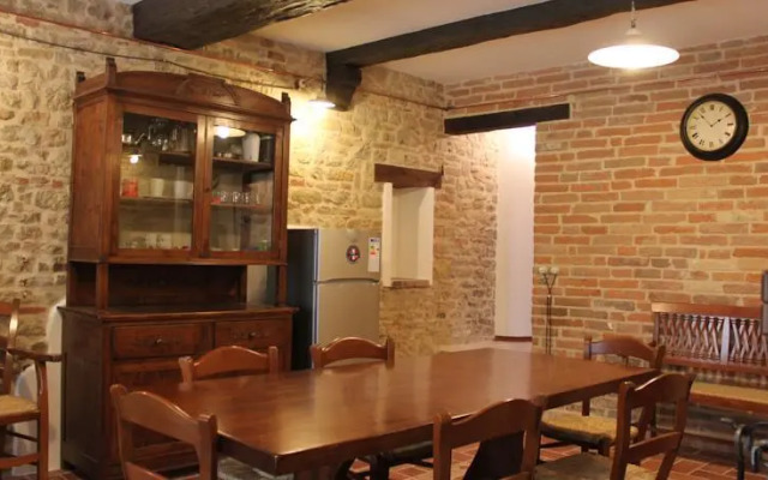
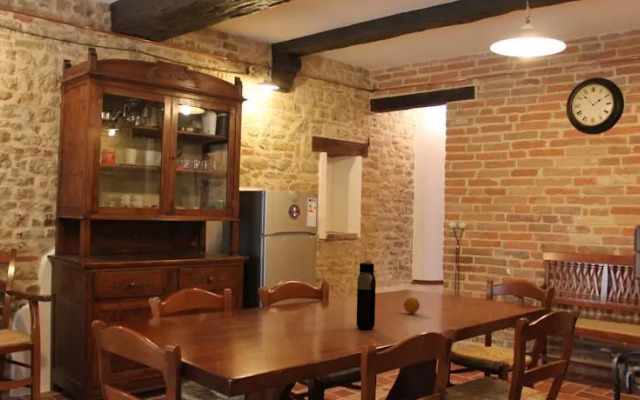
+ water bottle [356,262,377,331]
+ fruit [403,296,421,314]
